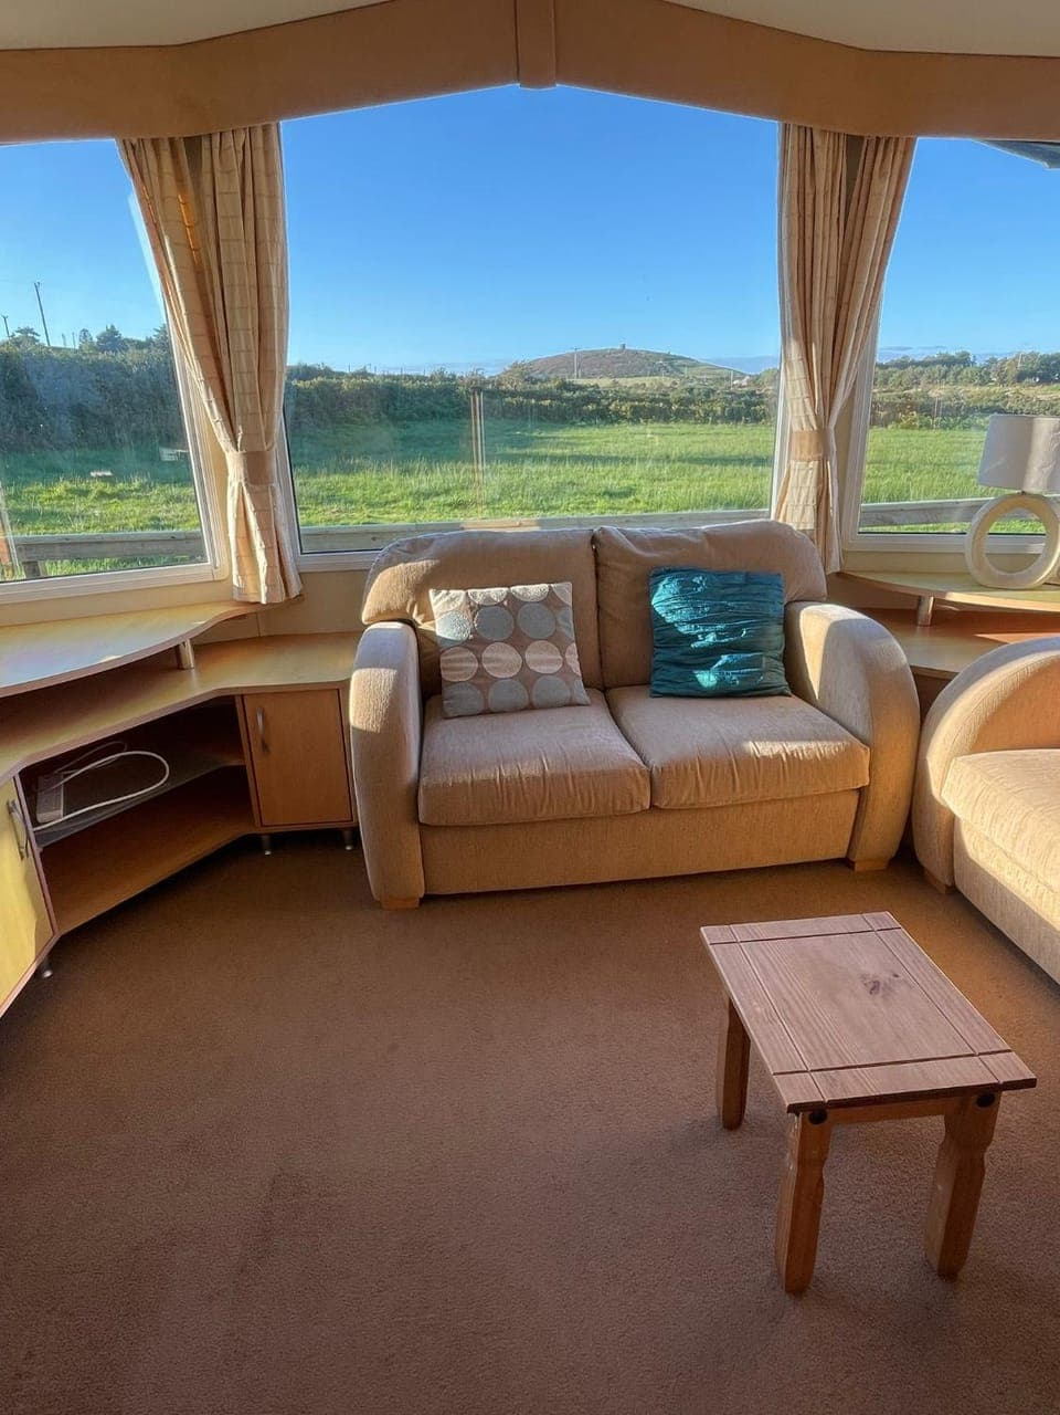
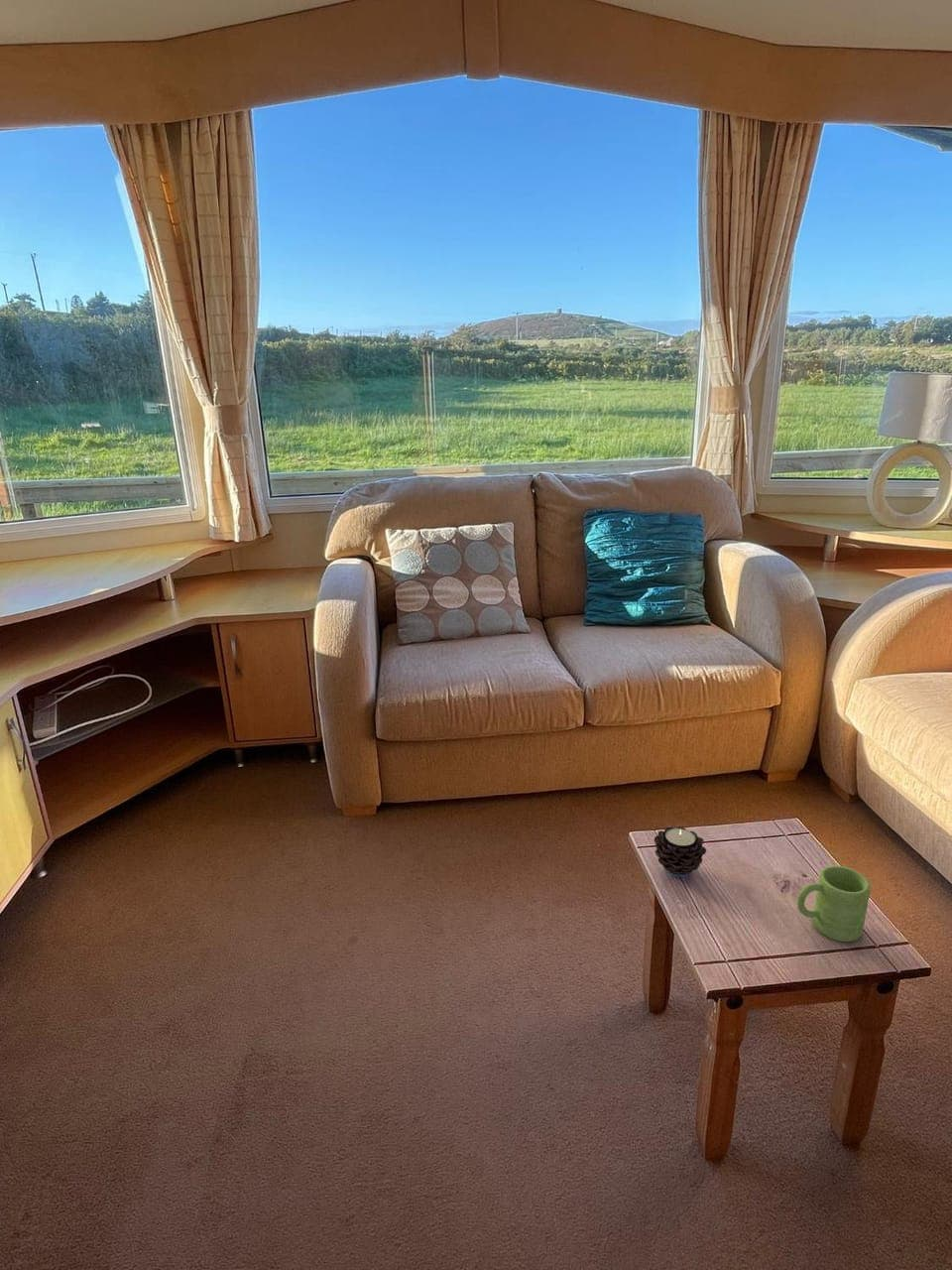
+ mug [796,864,872,944]
+ candle [654,826,707,878]
